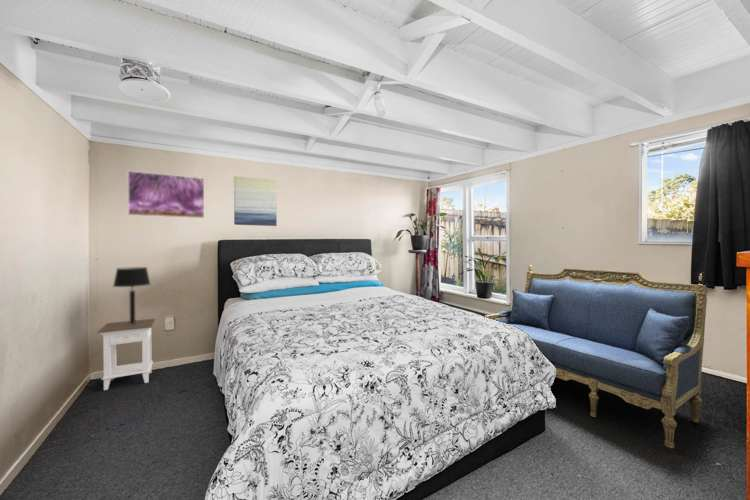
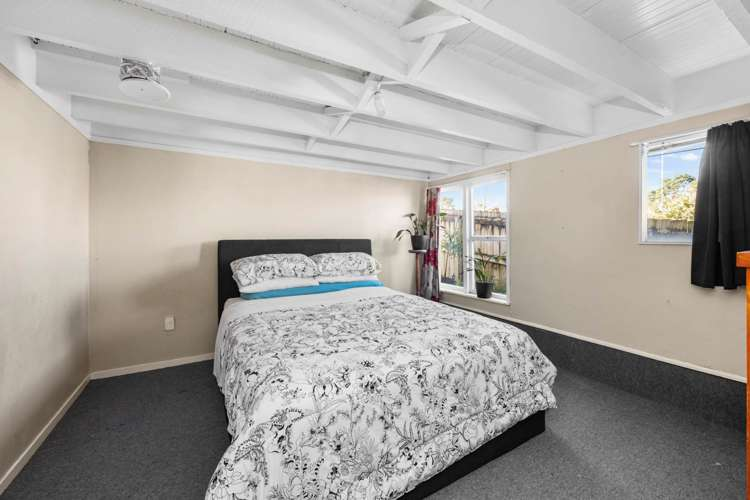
- table lamp [112,266,151,325]
- nightstand [96,318,157,391]
- settee [484,264,708,450]
- wall art [233,175,278,227]
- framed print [127,170,205,219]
